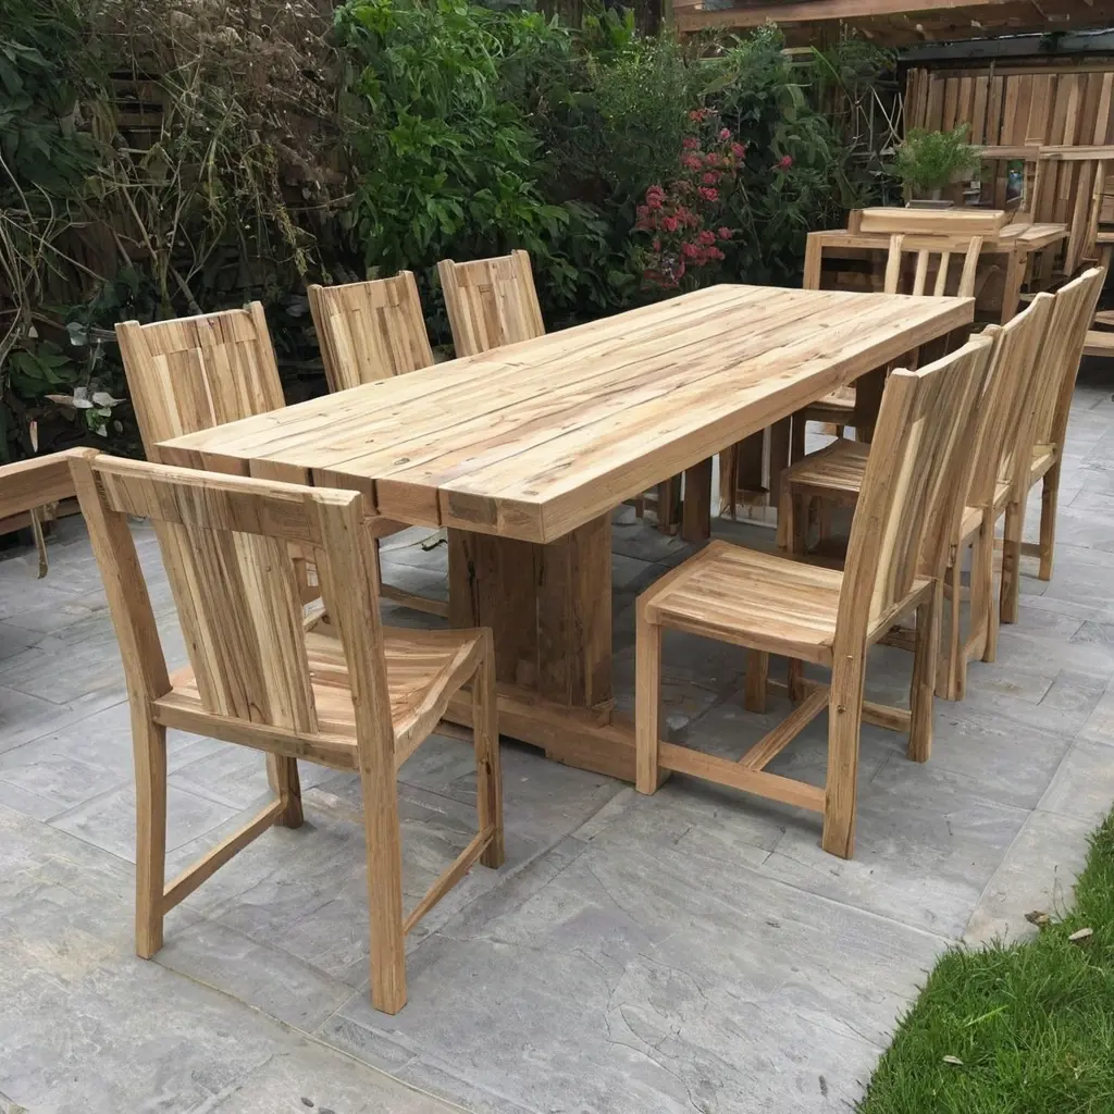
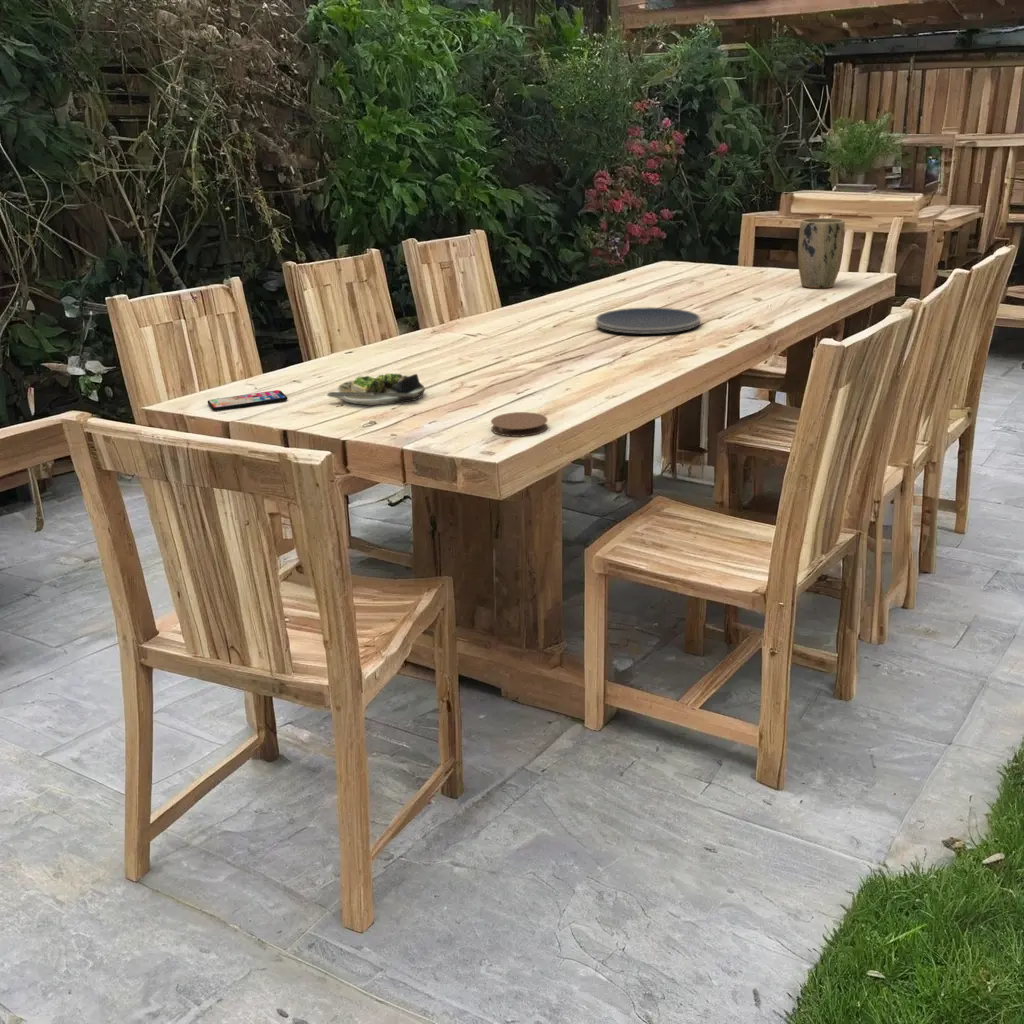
+ plant pot [797,217,846,289]
+ plate [594,306,702,335]
+ smartphone [207,389,289,411]
+ coaster [490,411,549,438]
+ salad plate [326,373,426,406]
